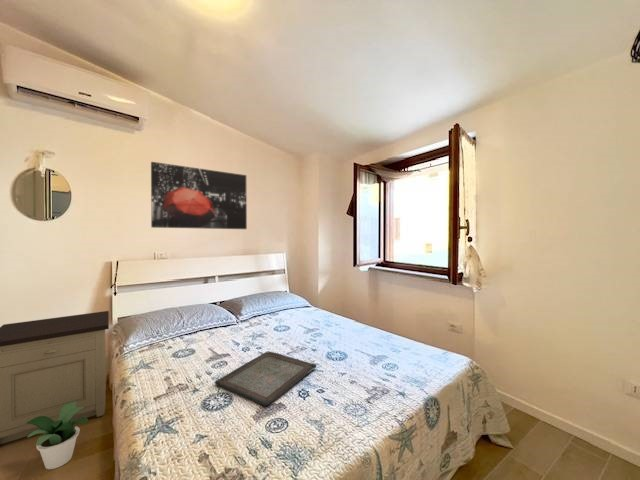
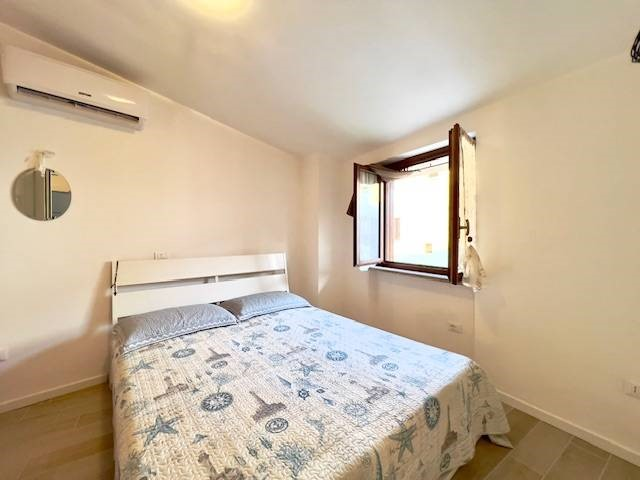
- serving tray [214,350,317,407]
- nightstand [0,310,110,445]
- potted plant [26,402,89,470]
- wall art [150,161,248,230]
